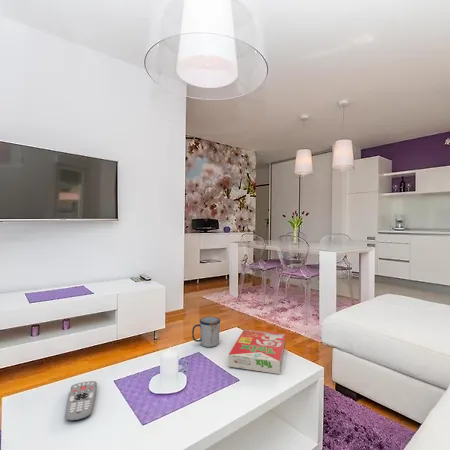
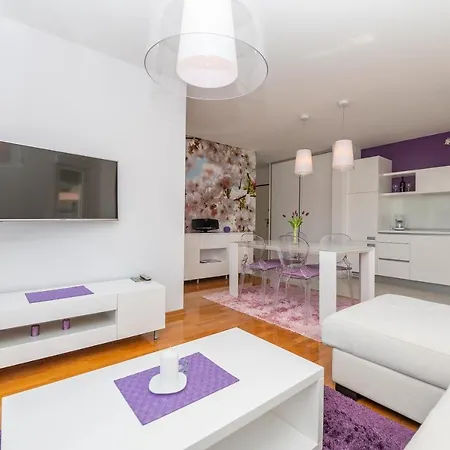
- cereal box [228,328,287,375]
- remote control [65,380,98,422]
- mug [191,316,221,348]
